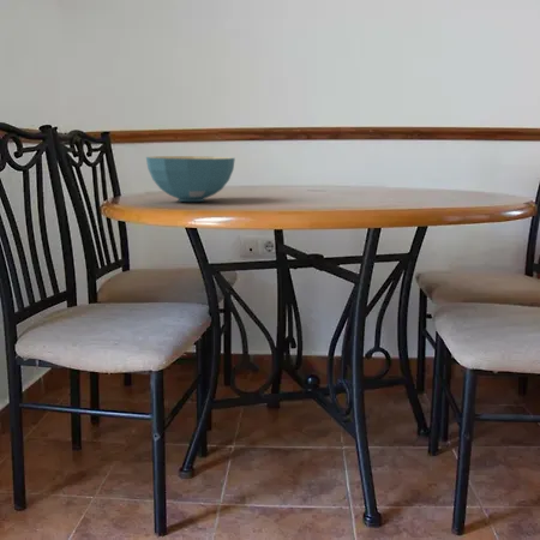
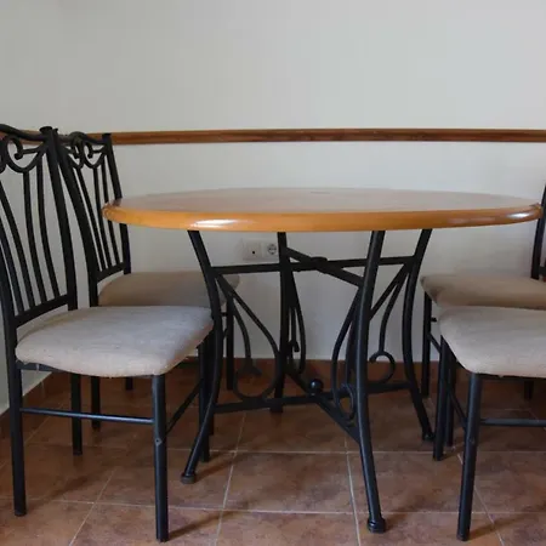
- cereal bowl [145,155,236,203]
